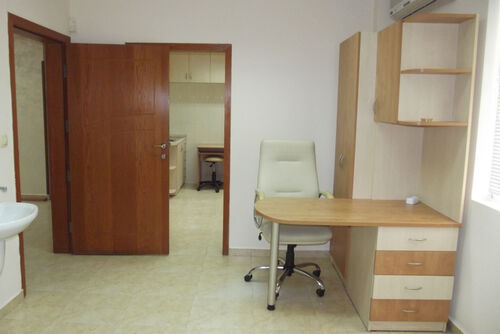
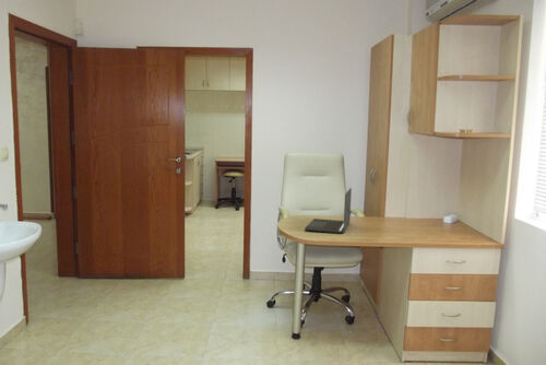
+ laptop [304,187,353,234]
